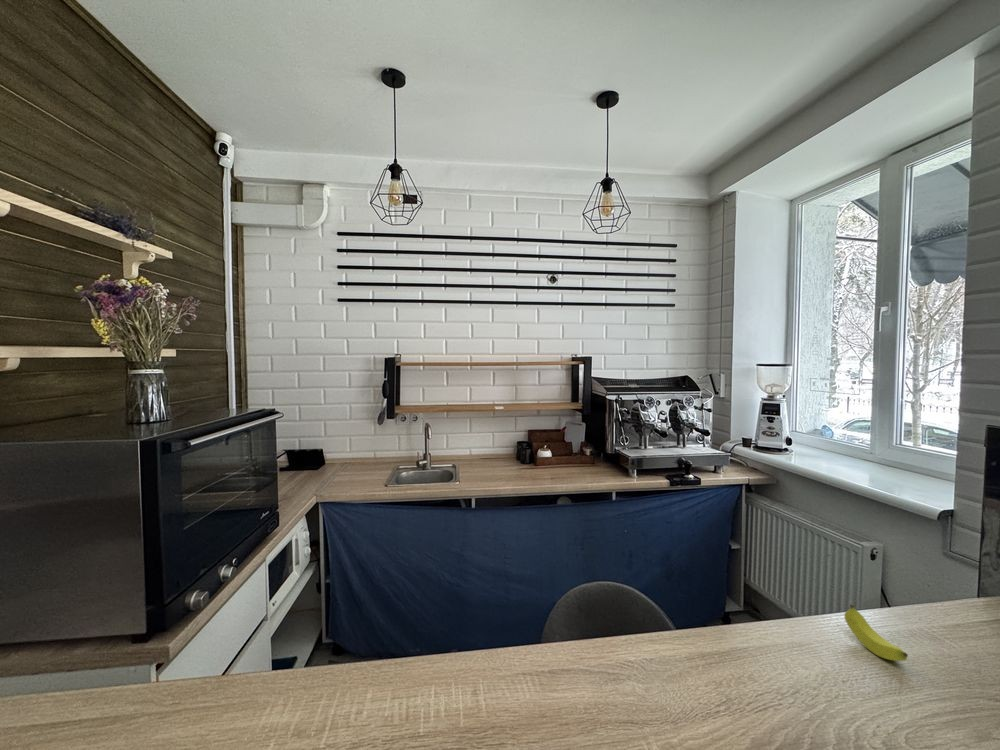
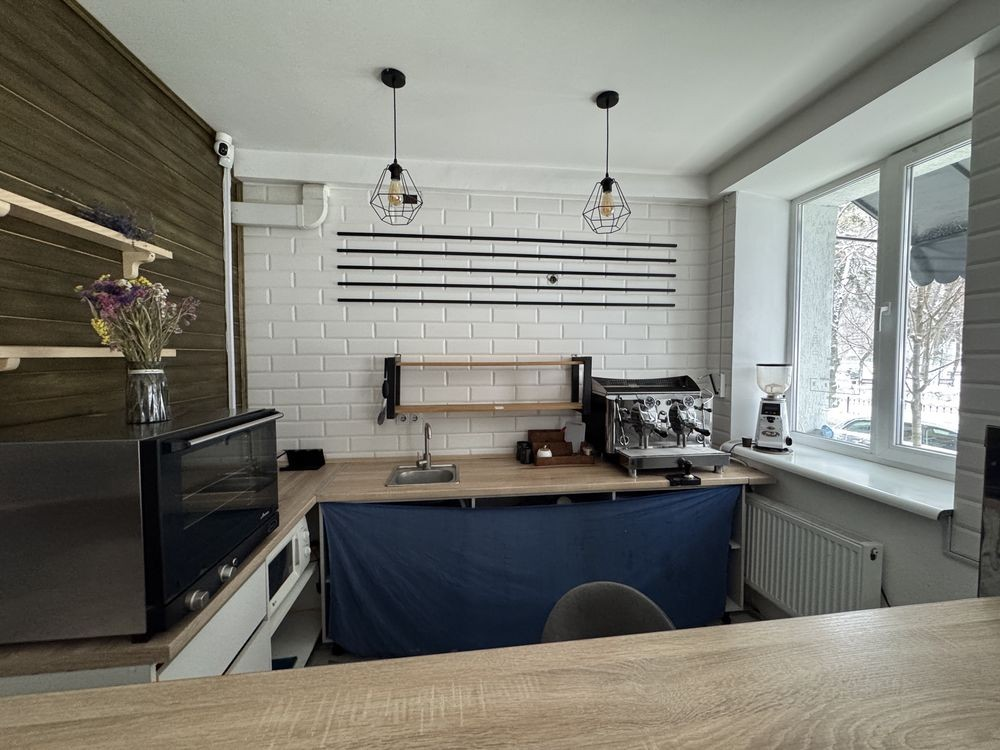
- banana [843,603,909,662]
